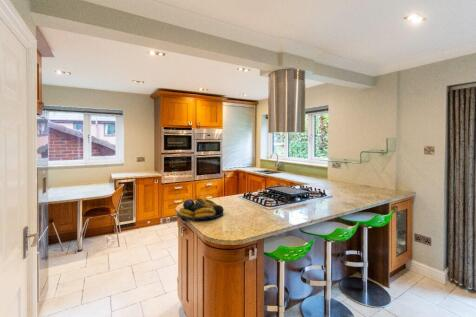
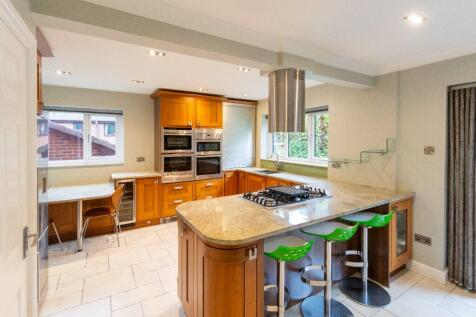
- fruit bowl [176,196,225,220]
